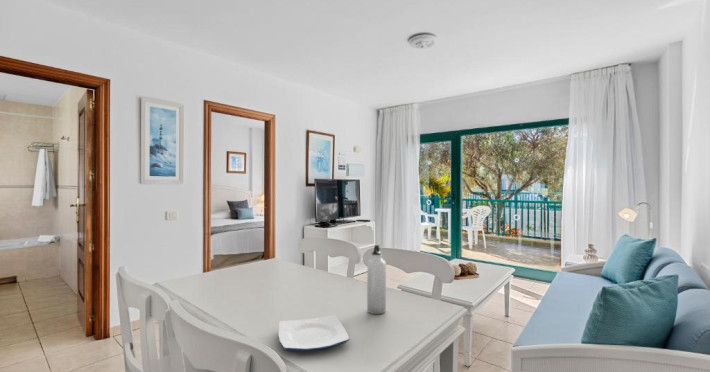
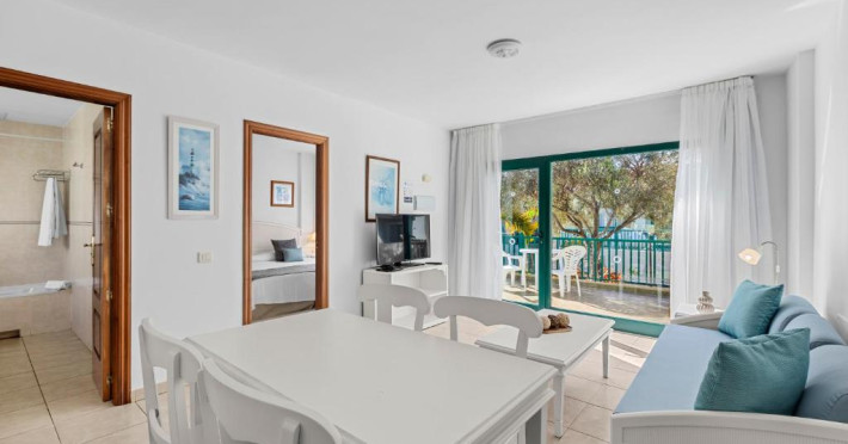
- water bottle [366,243,387,315]
- plate [278,314,350,352]
